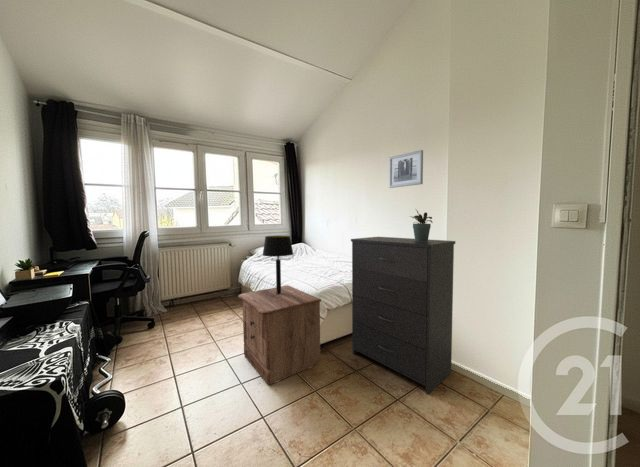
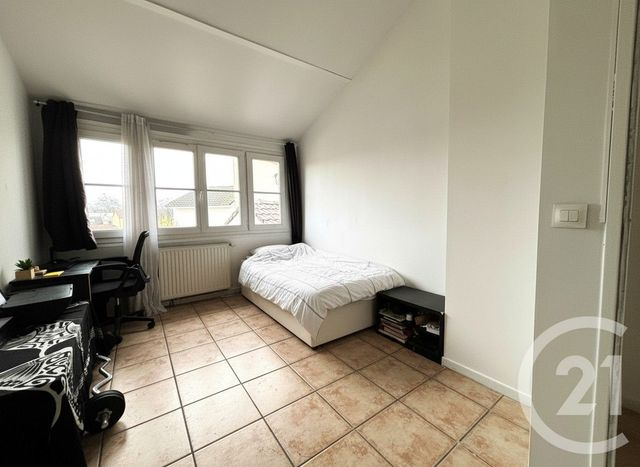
- potted plant [409,208,433,241]
- nightstand [237,284,322,386]
- table lamp [262,235,294,294]
- dresser [350,236,456,395]
- wall art [388,149,424,189]
